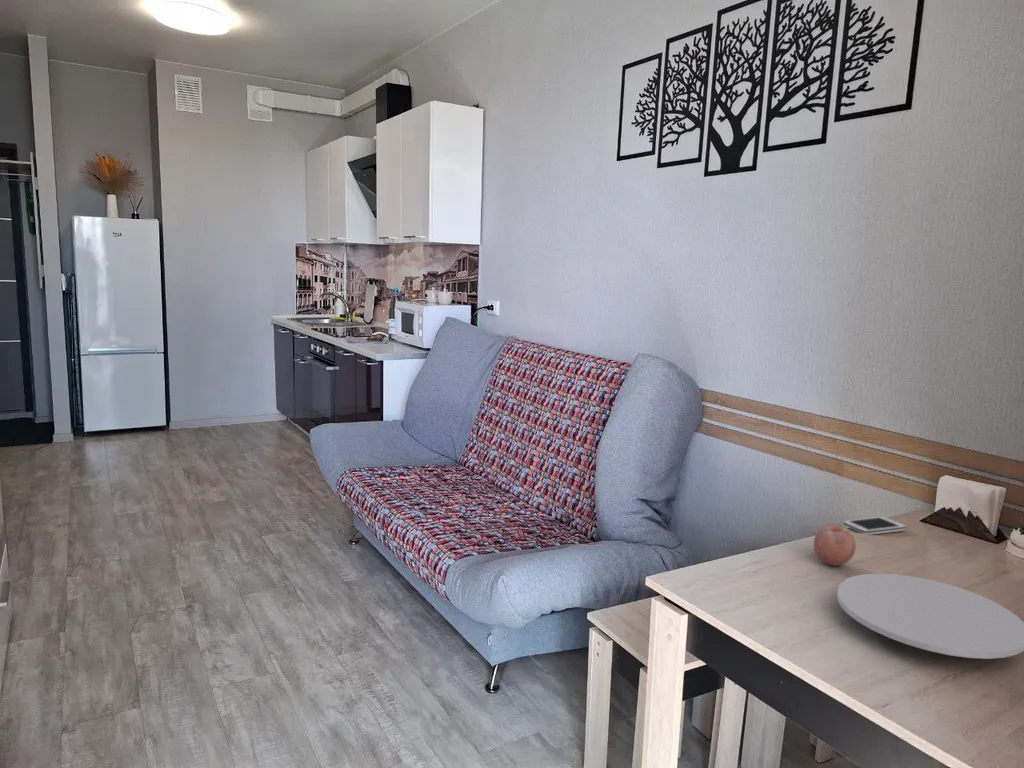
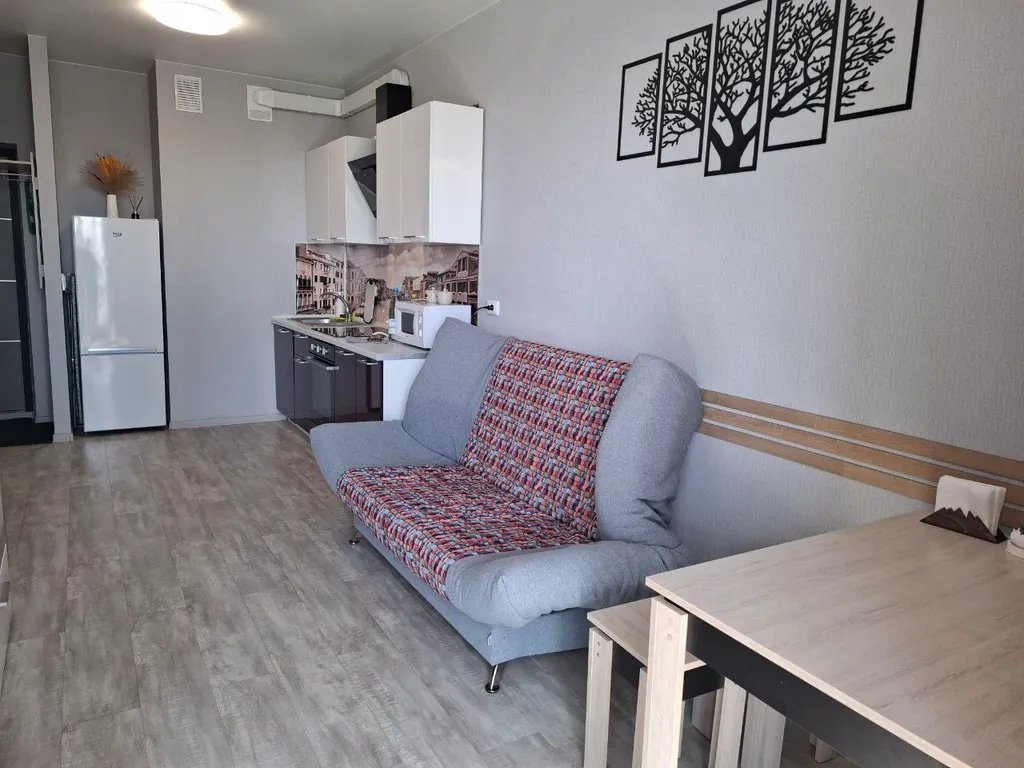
- fruit [813,523,857,566]
- plate [836,573,1024,660]
- smartphone [842,516,907,536]
